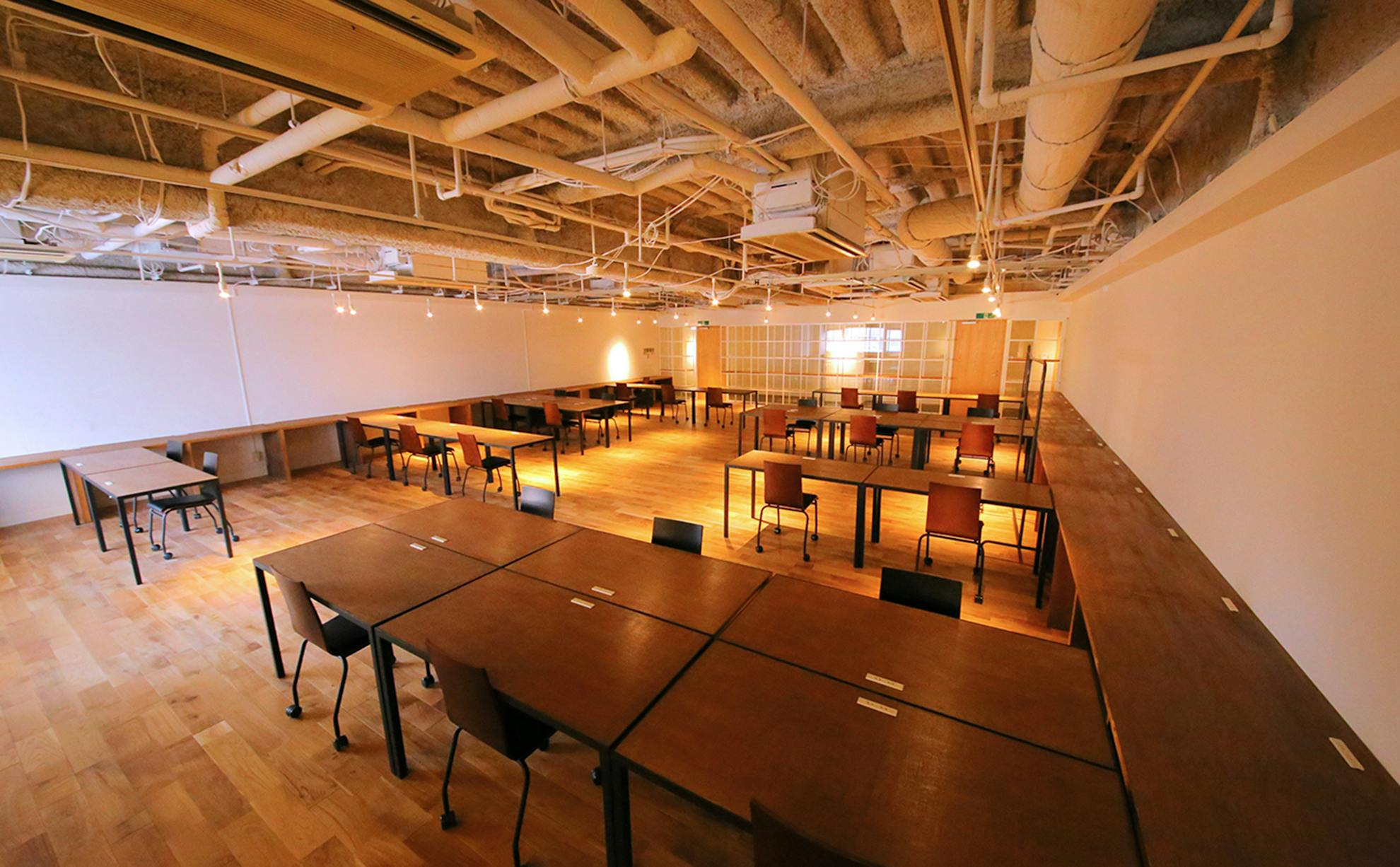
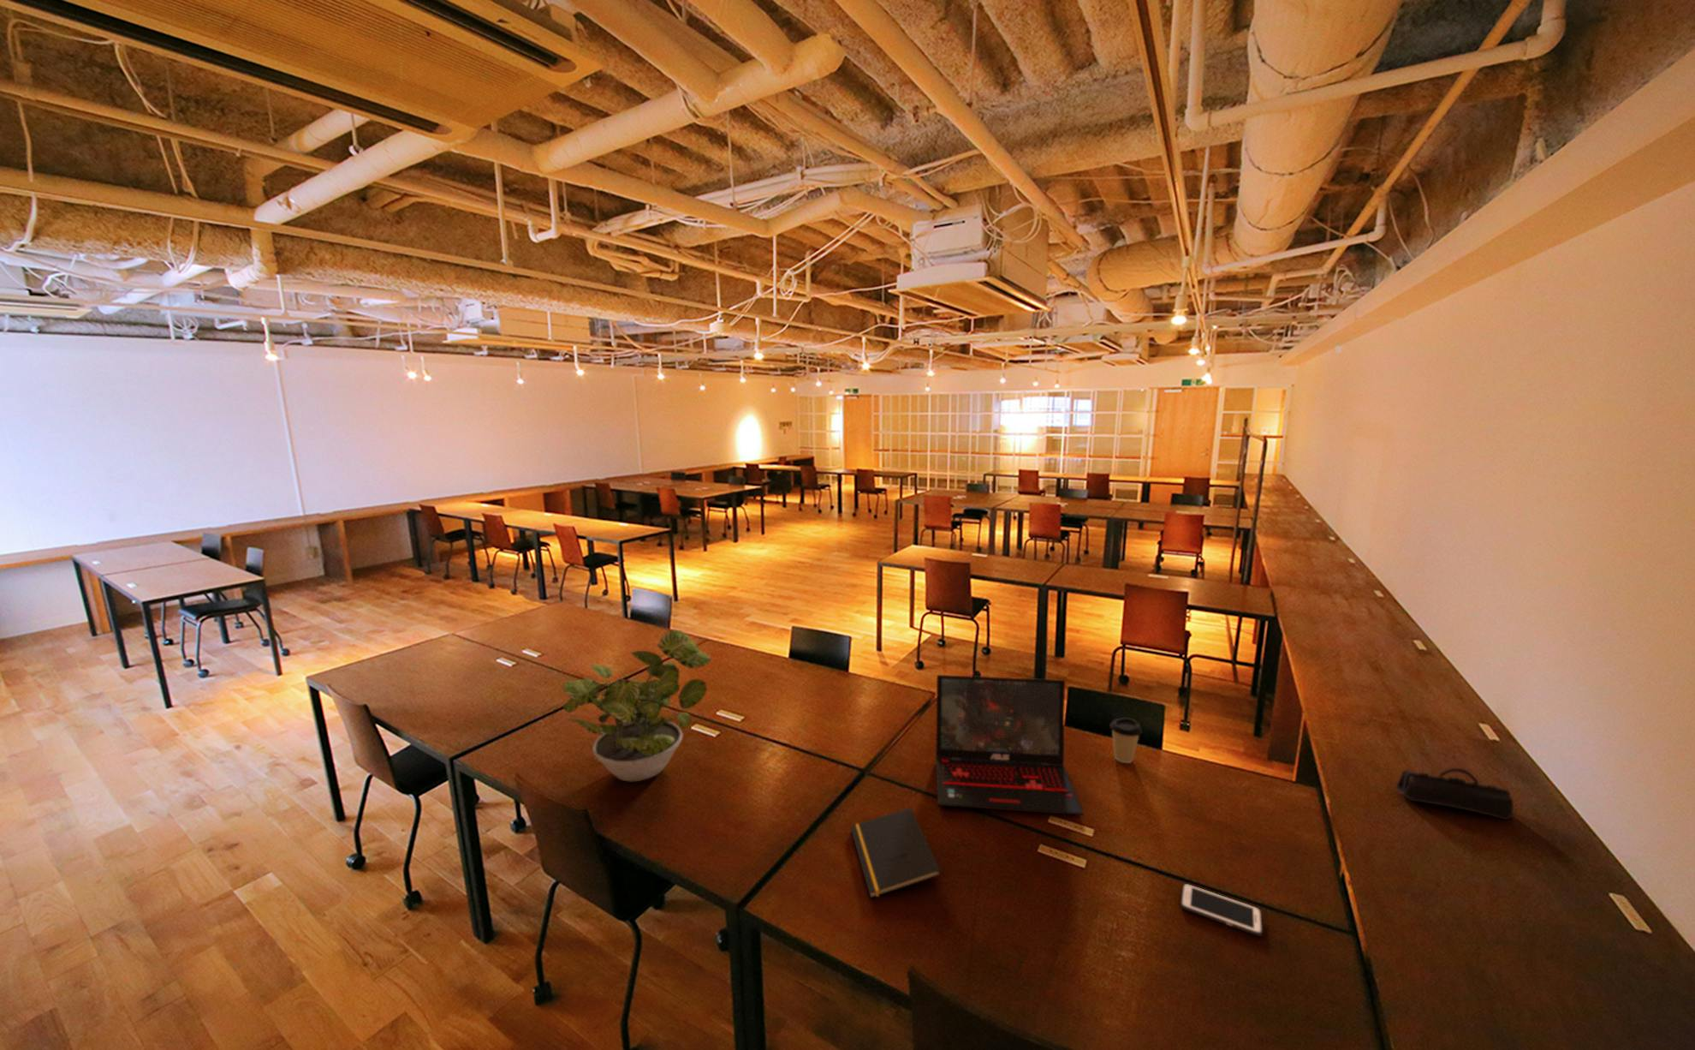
+ notepad [849,807,942,900]
+ cell phone [1179,883,1264,937]
+ coffee cup [1109,717,1143,764]
+ pencil case [1396,768,1515,820]
+ potted plant [562,629,712,782]
+ laptop [935,675,1085,816]
